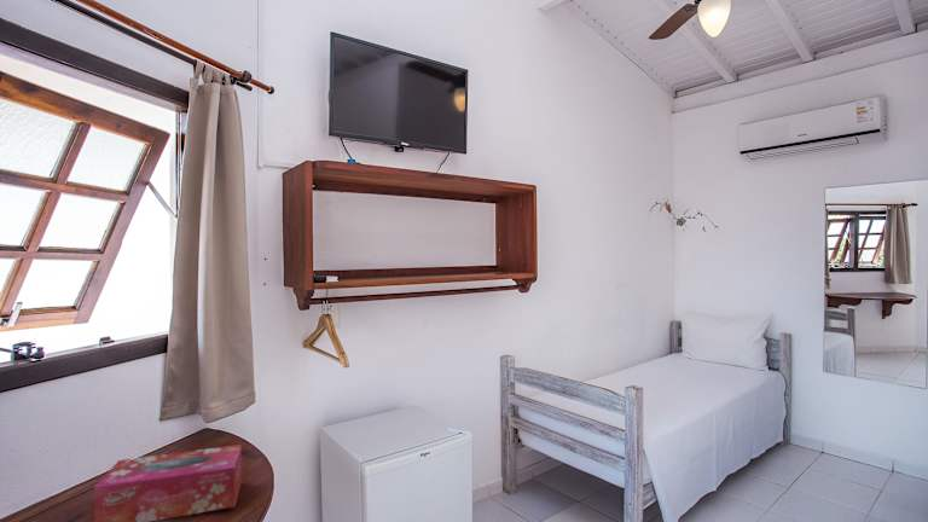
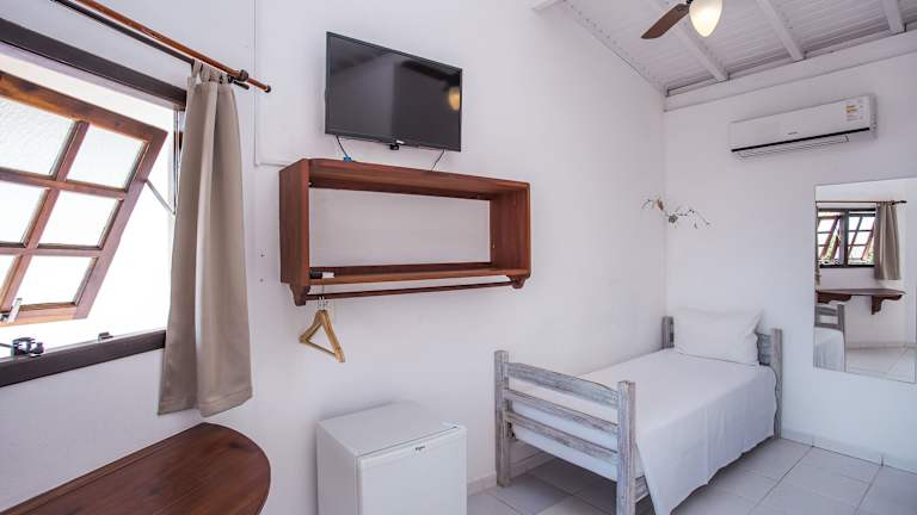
- tissue box [93,443,243,522]
